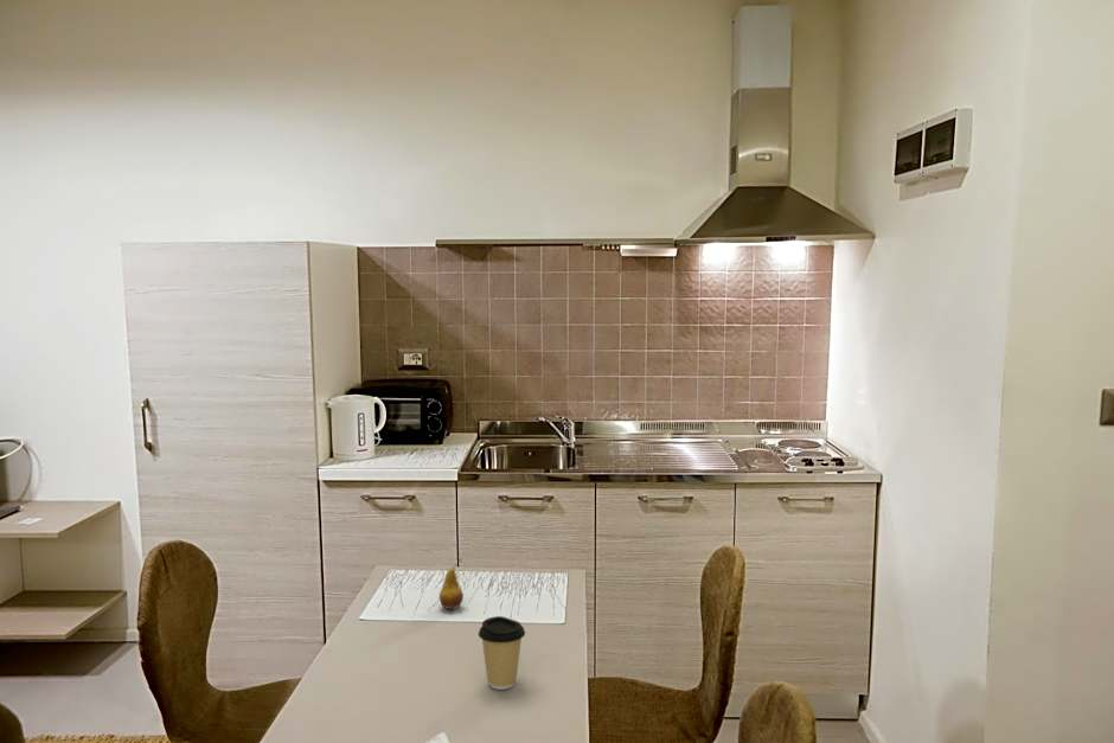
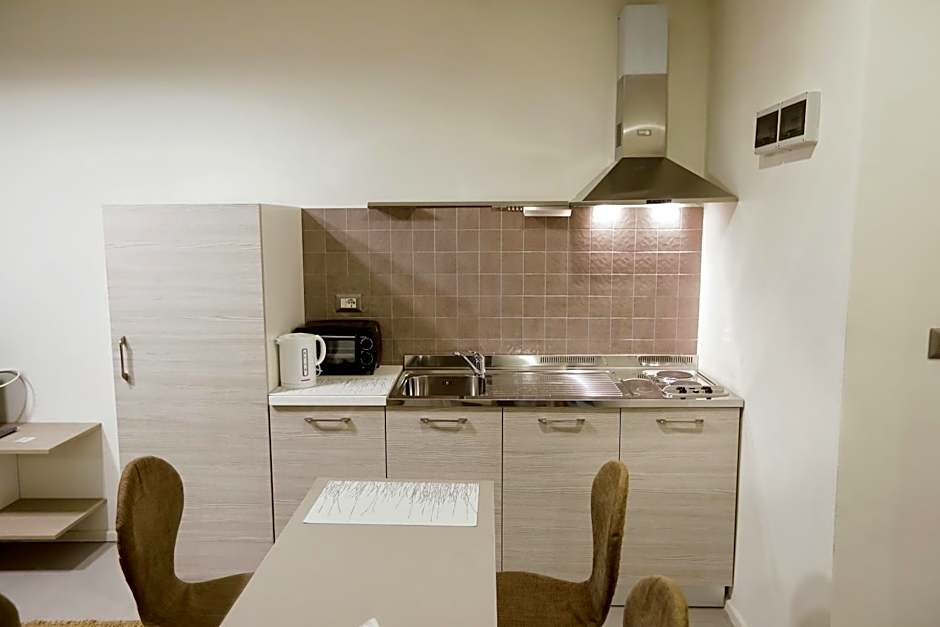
- fruit [438,557,465,610]
- coffee cup [478,615,526,691]
